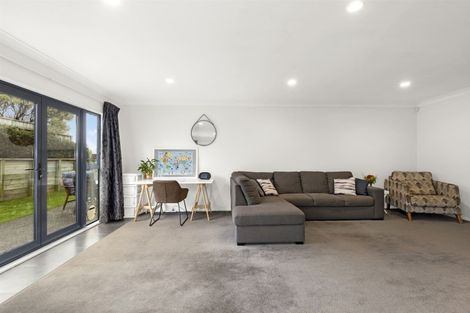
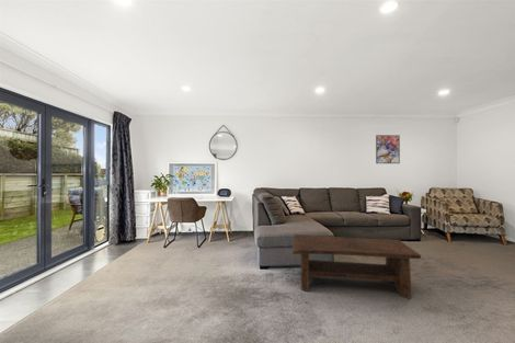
+ coffee table [291,233,422,300]
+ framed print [375,134,401,164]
